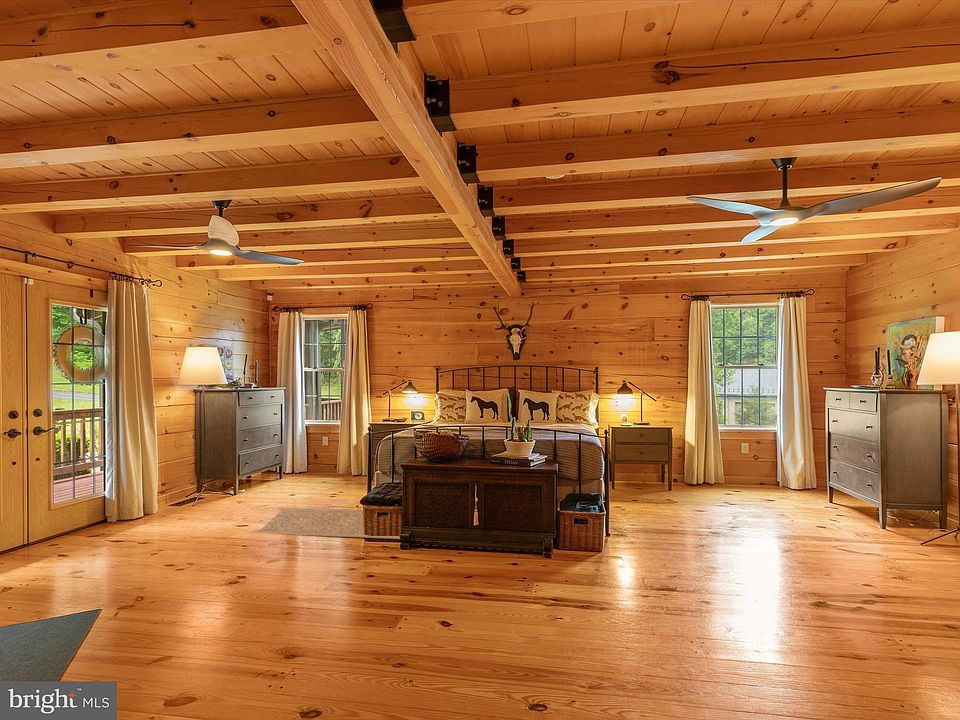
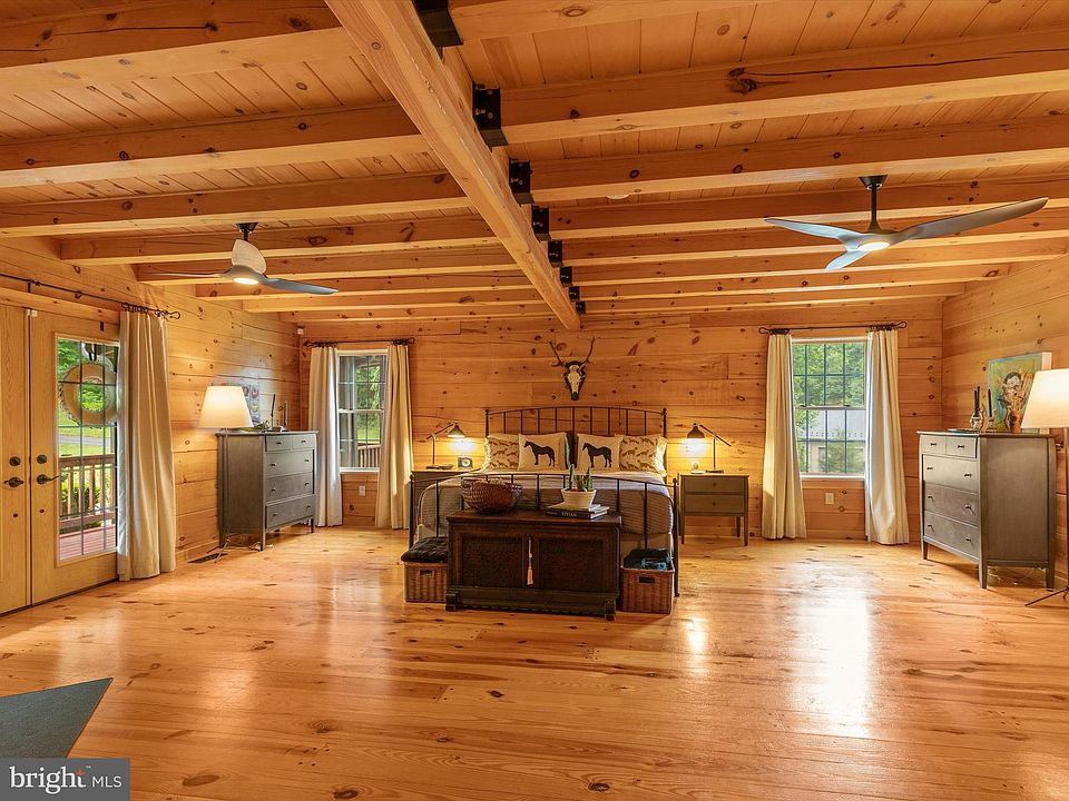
- rug [250,506,401,540]
